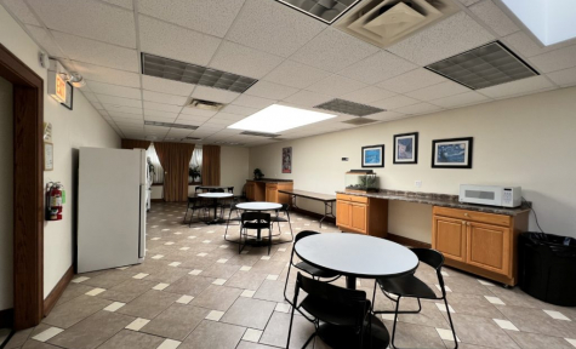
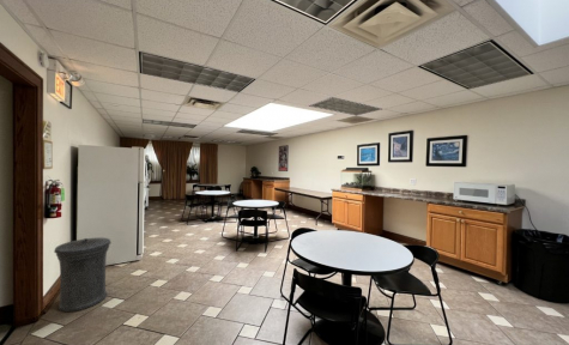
+ trash can [53,237,113,313]
